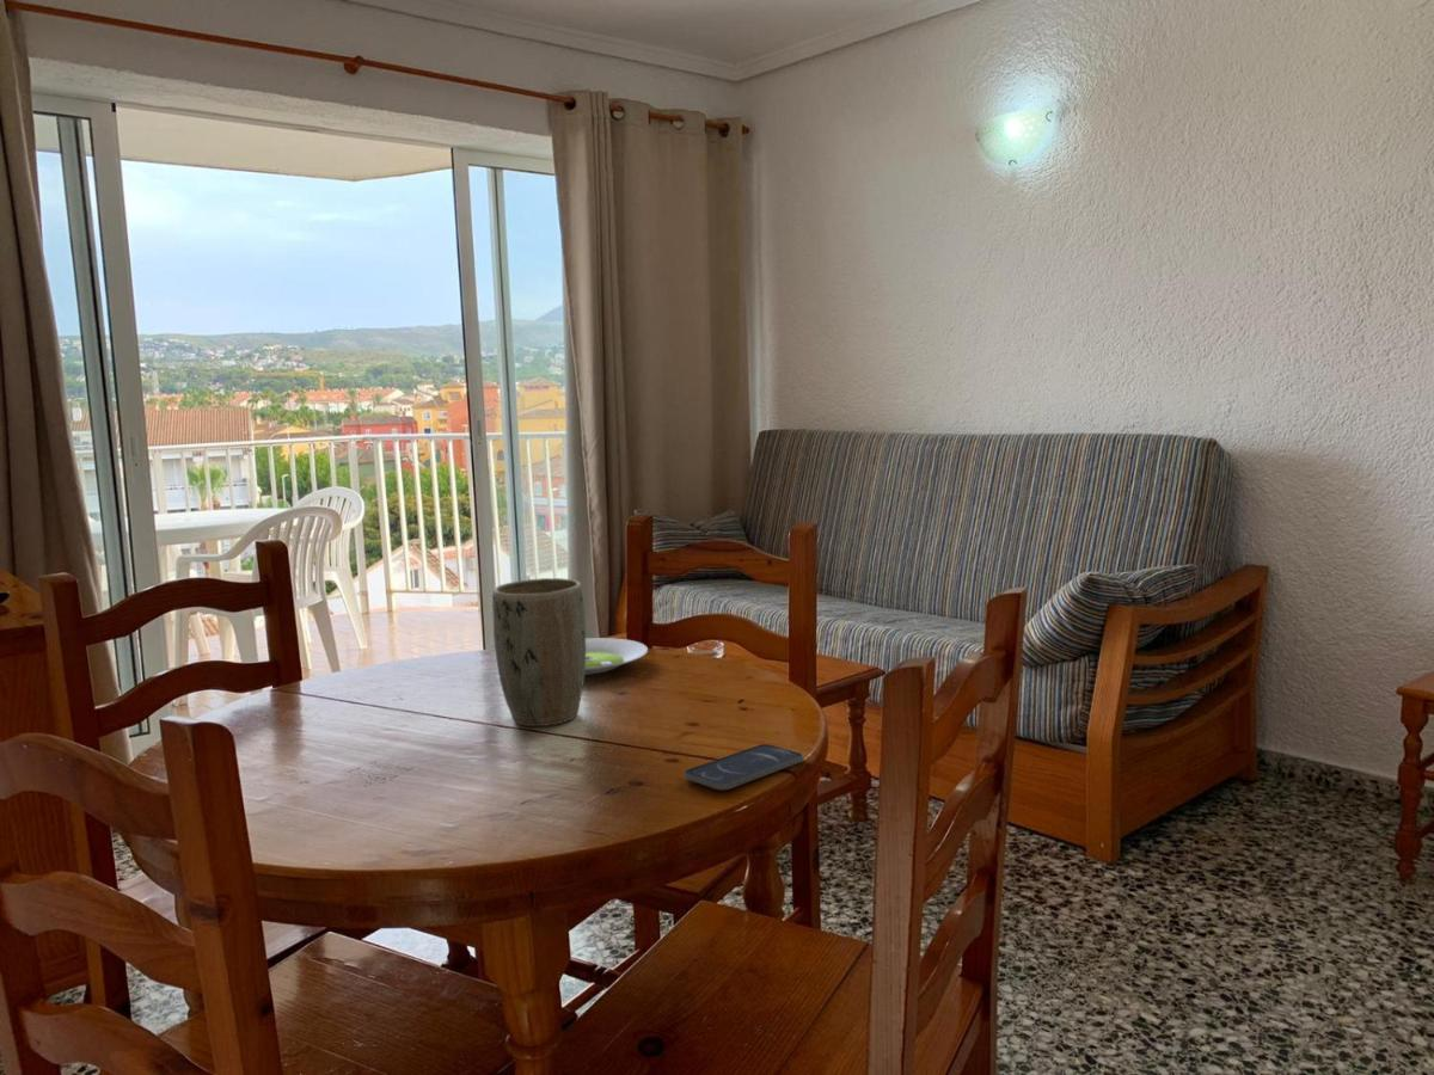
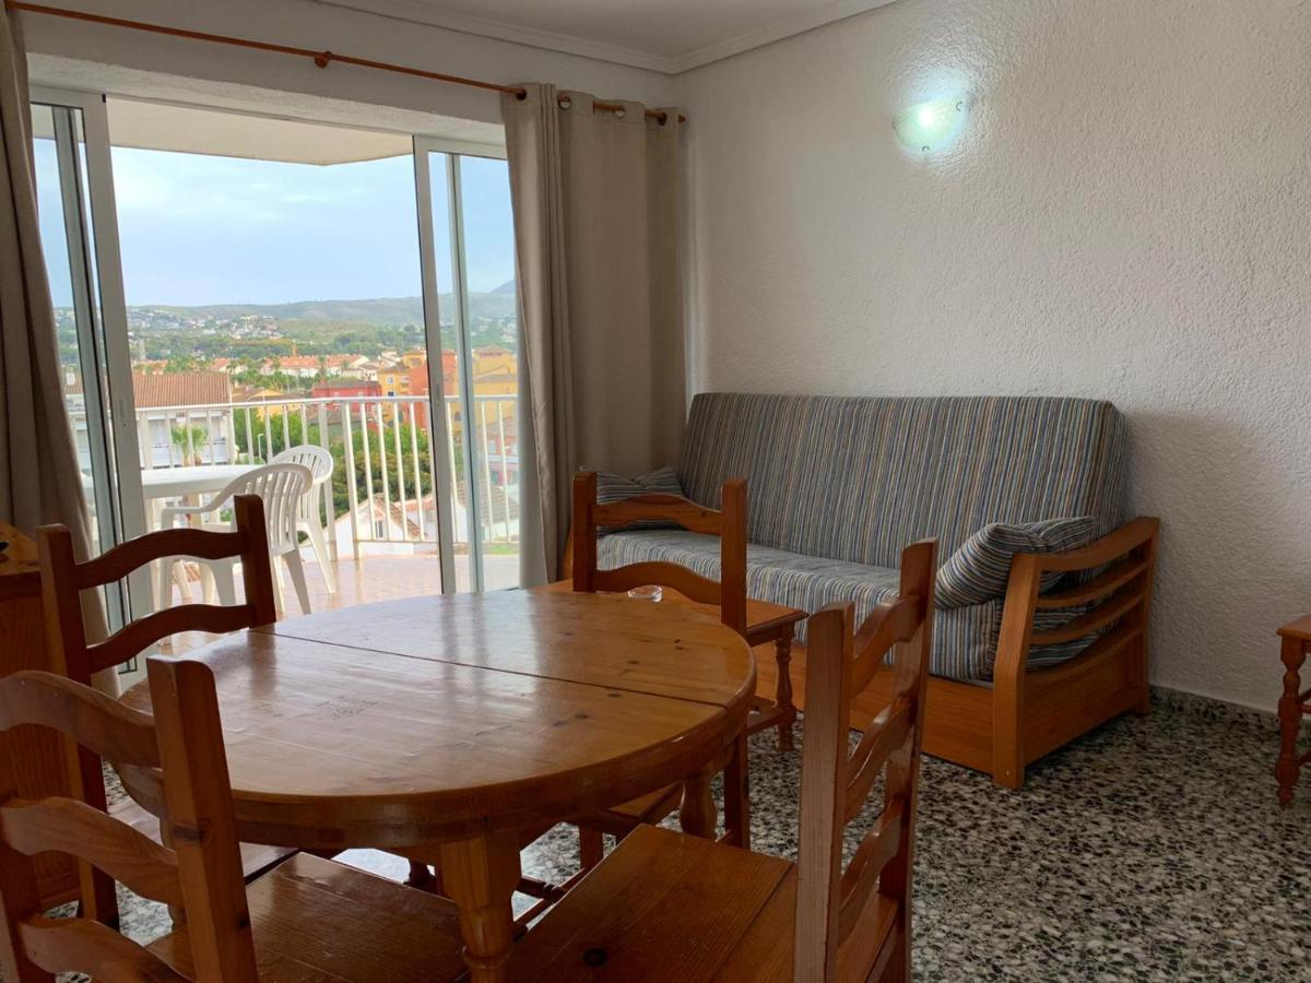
- plant pot [491,577,587,727]
- salad plate [584,637,649,676]
- smartphone [684,743,804,791]
